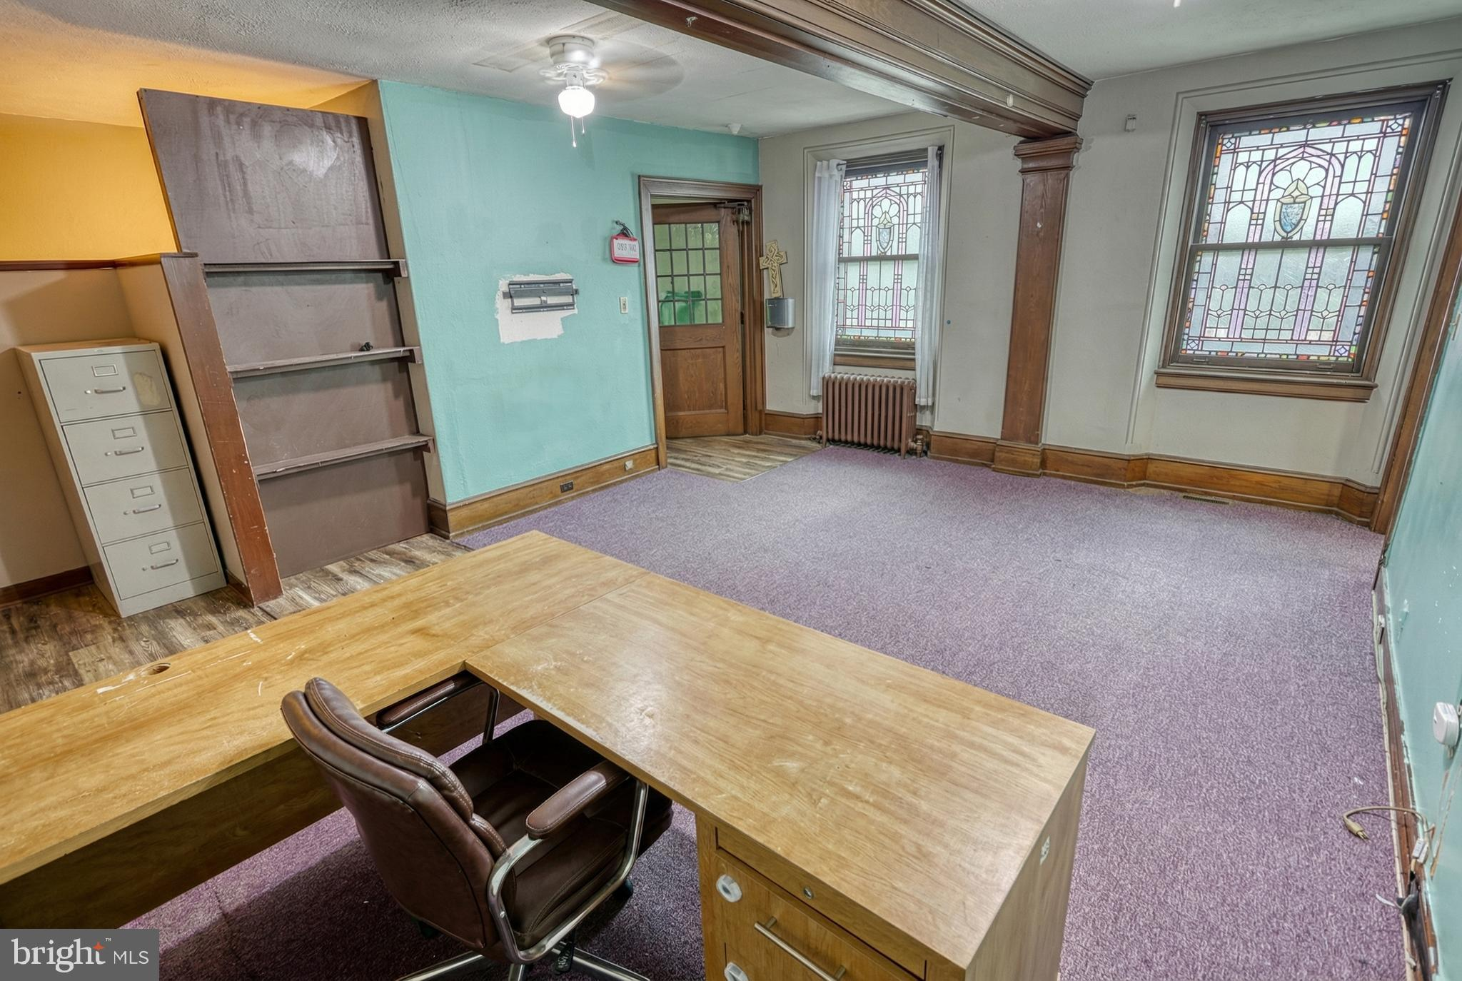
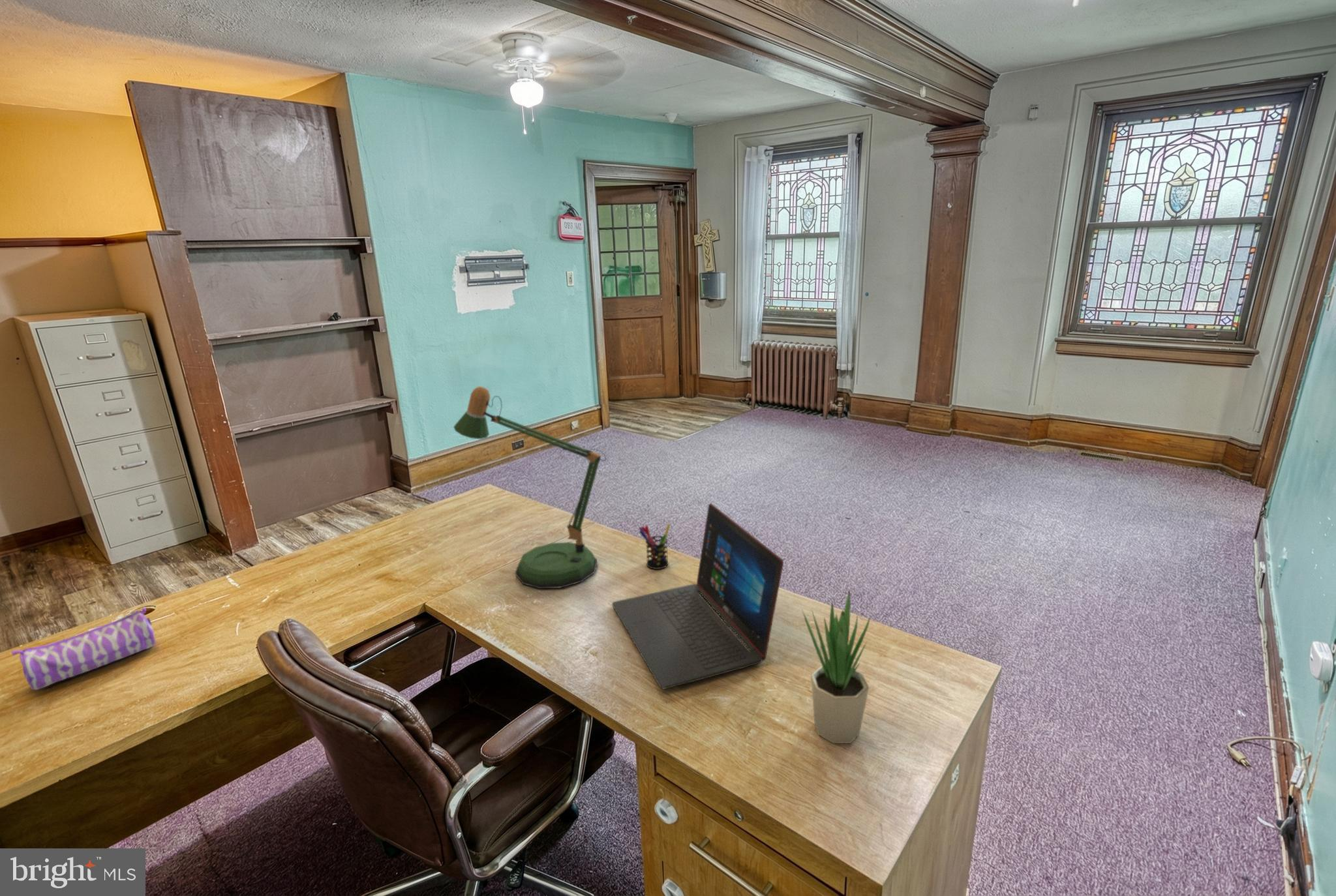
+ potted plant [801,588,872,744]
+ pencil case [11,606,156,691]
+ laptop [611,503,784,690]
+ pen holder [638,523,671,570]
+ desk lamp [453,386,607,589]
